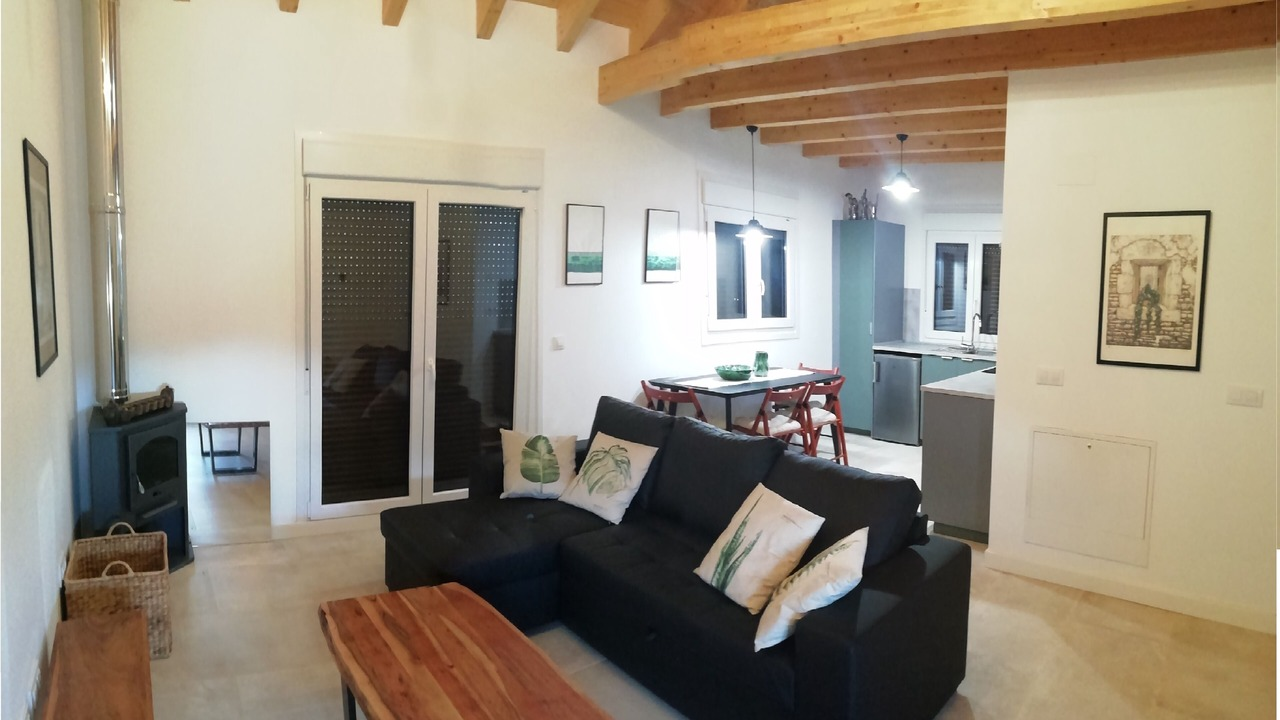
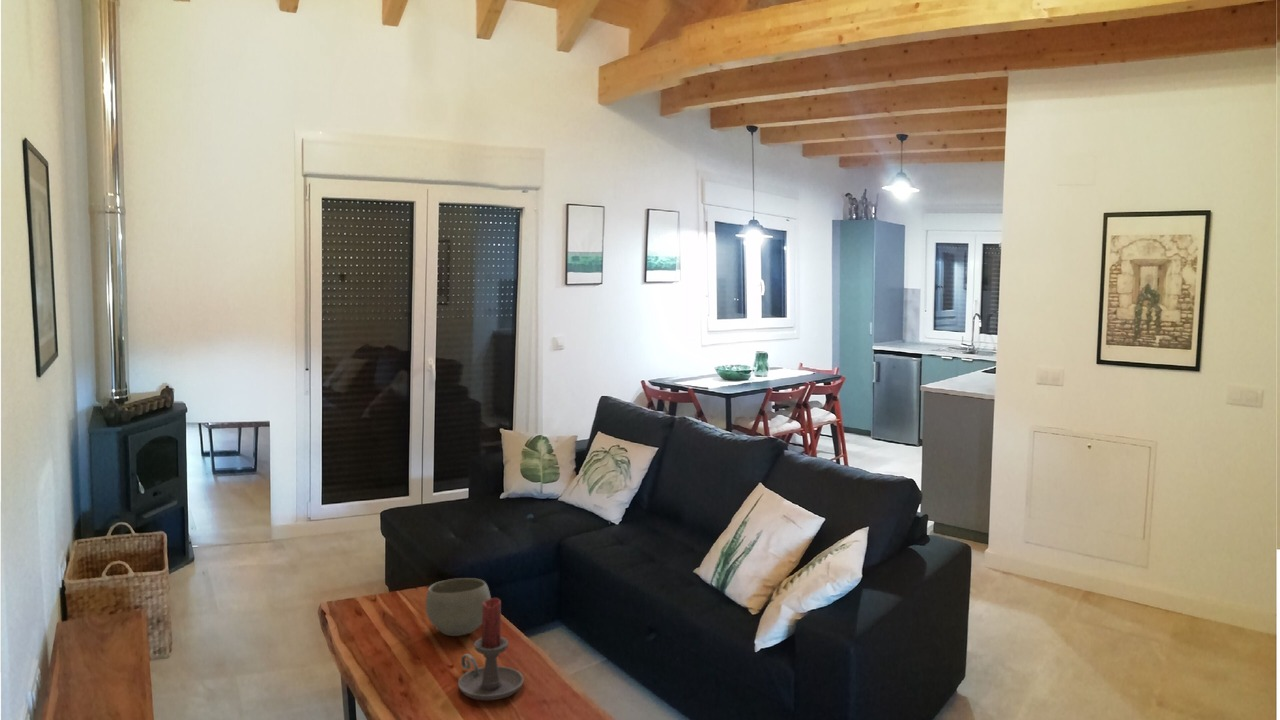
+ candle holder [457,597,524,701]
+ bowl [425,577,492,637]
